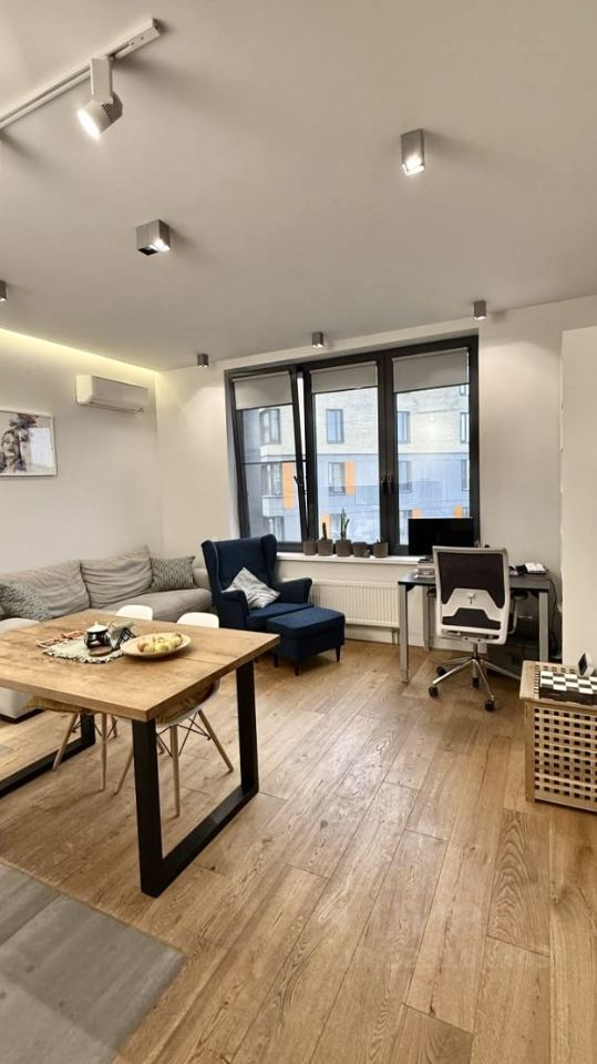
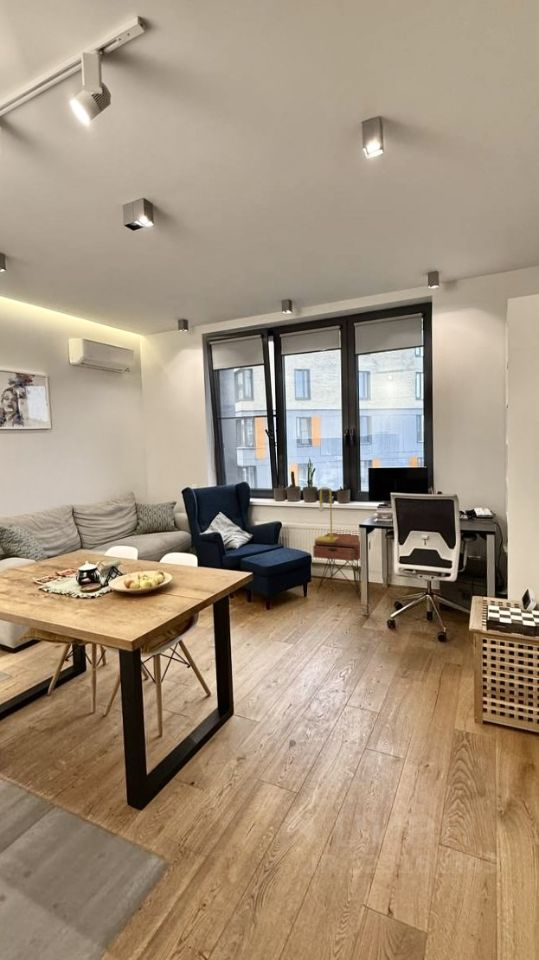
+ table lamp [313,486,339,542]
+ nightstand [312,532,371,599]
